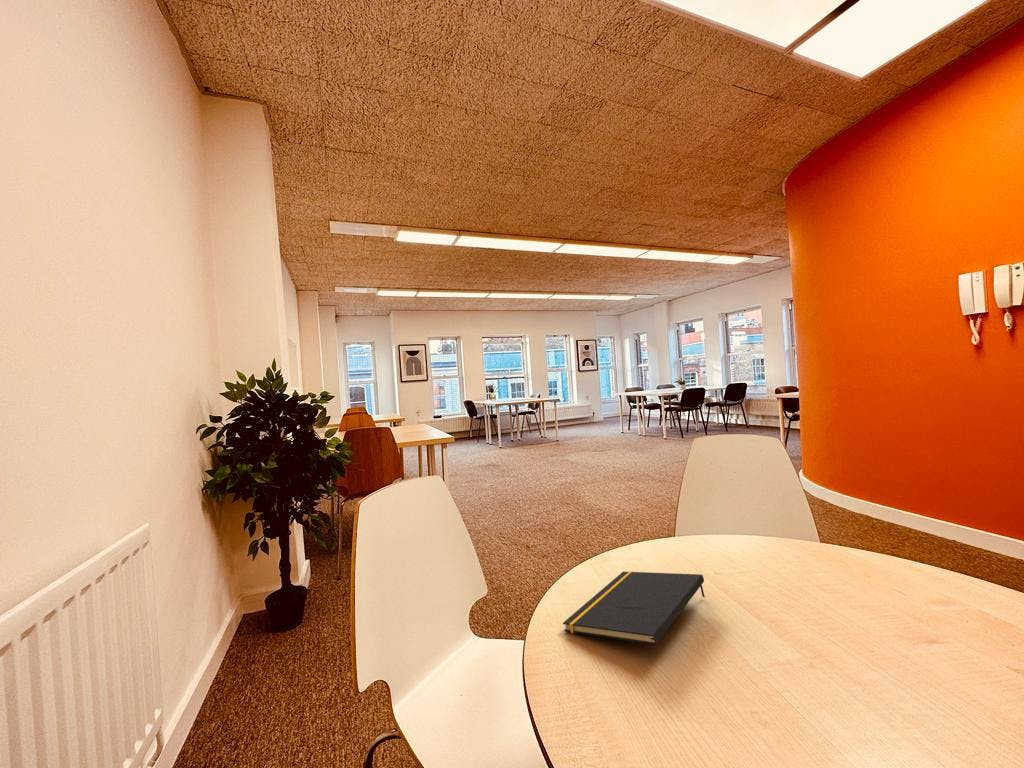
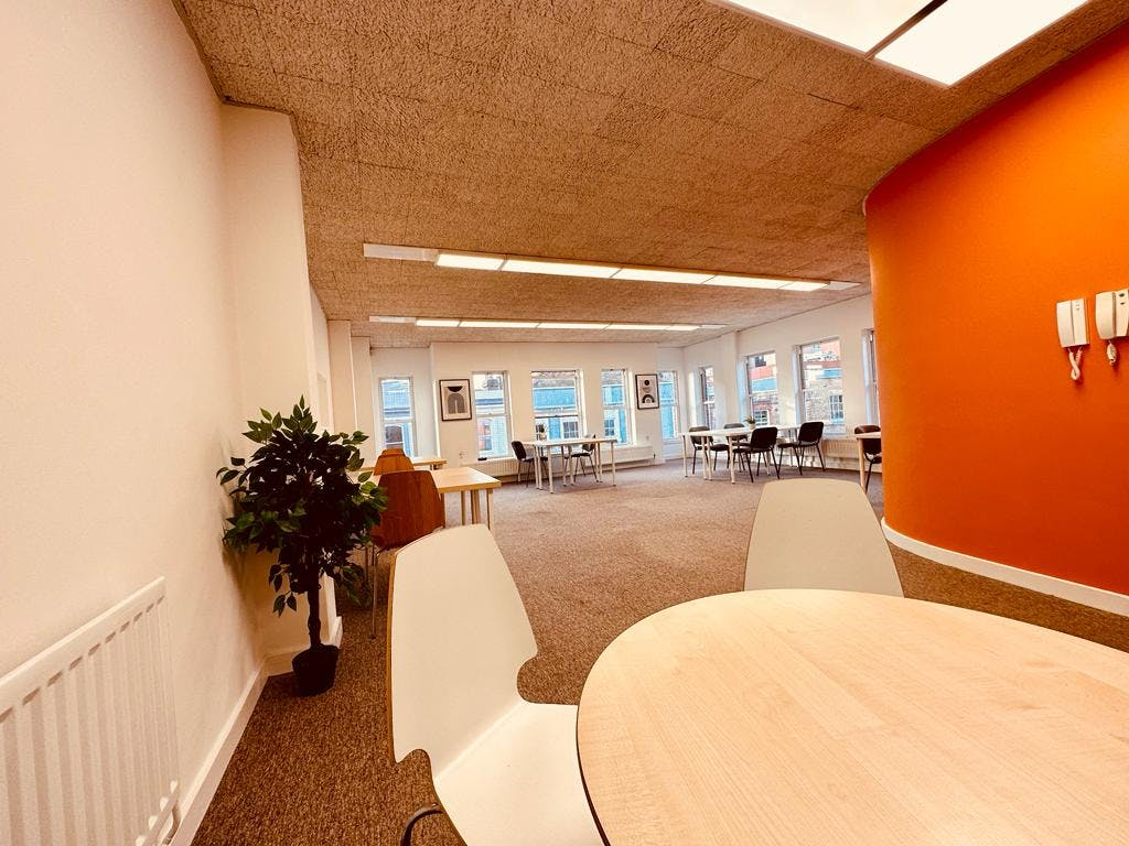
- notepad [562,570,706,646]
